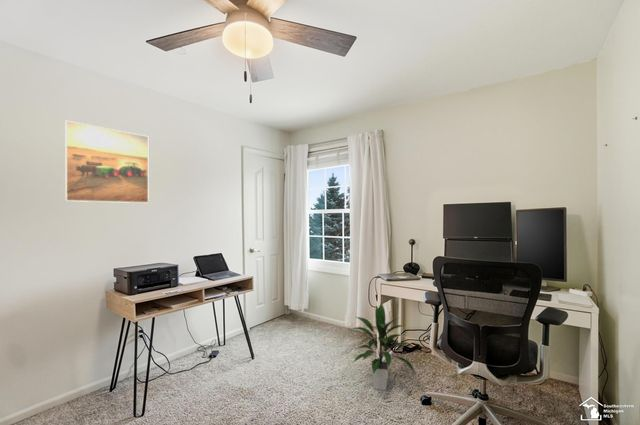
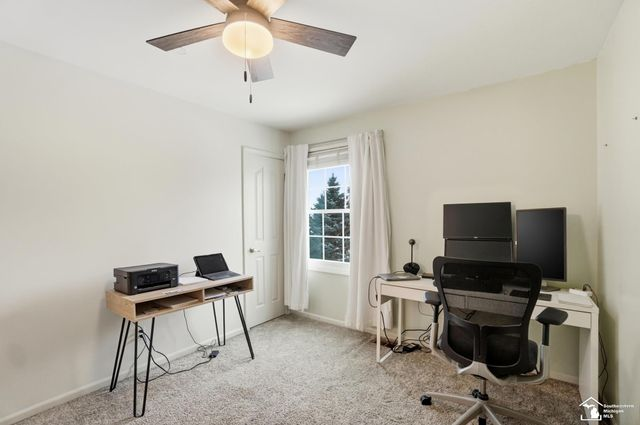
- indoor plant [350,301,417,391]
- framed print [64,120,150,204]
